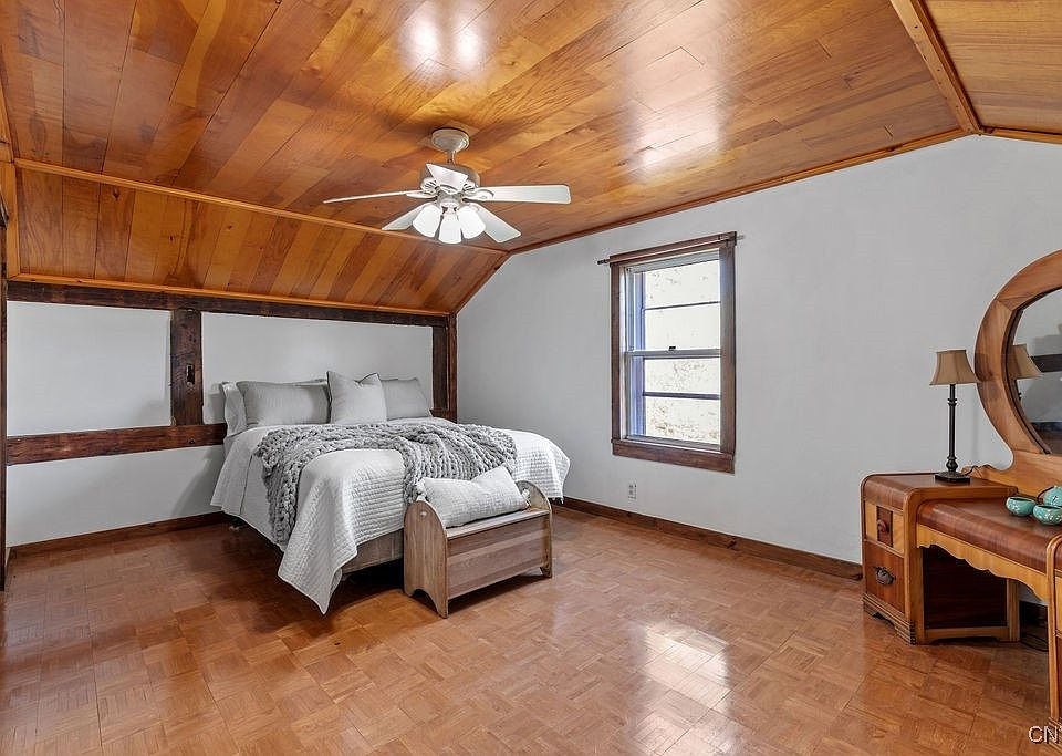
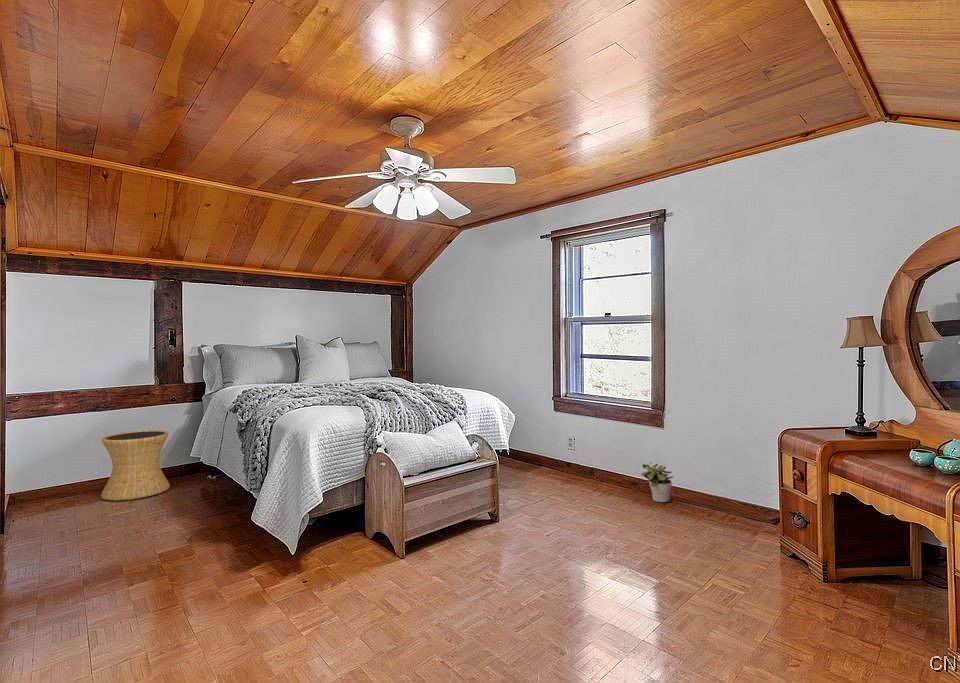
+ side table [100,429,171,501]
+ potted plant [640,461,675,503]
